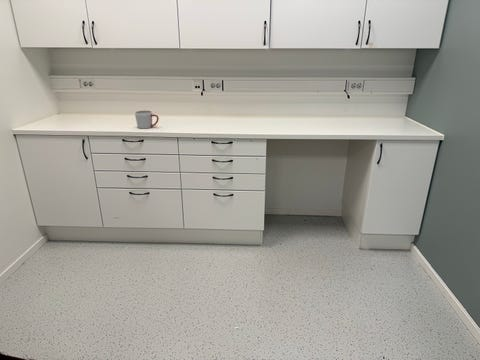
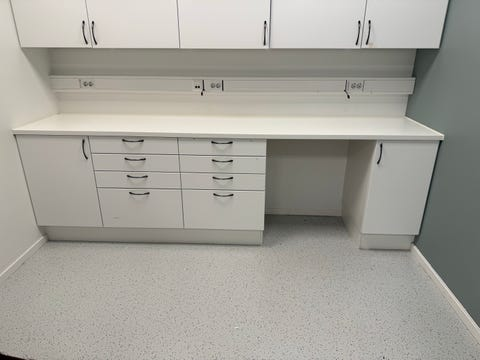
- mug [134,110,160,130]
